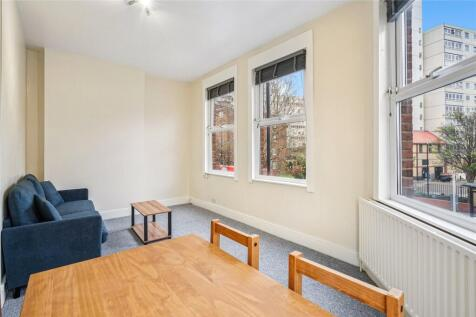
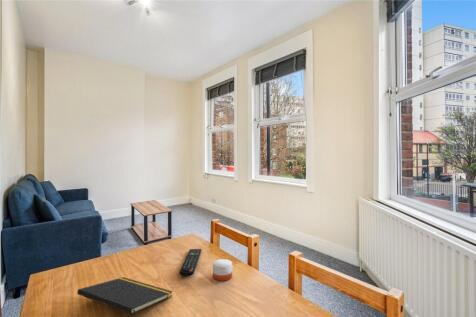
+ remote control [178,248,202,277]
+ candle [212,249,233,282]
+ notepad [76,276,174,317]
